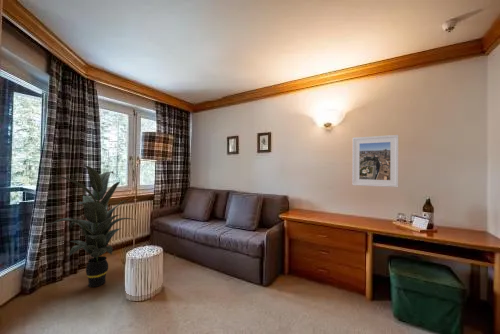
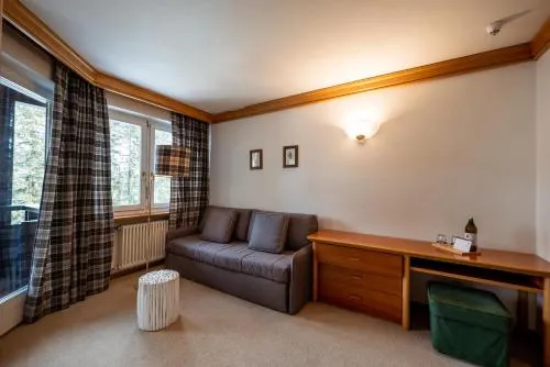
- indoor plant [49,164,137,288]
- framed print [351,134,400,188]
